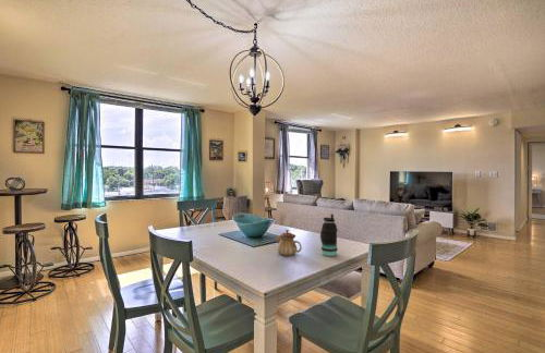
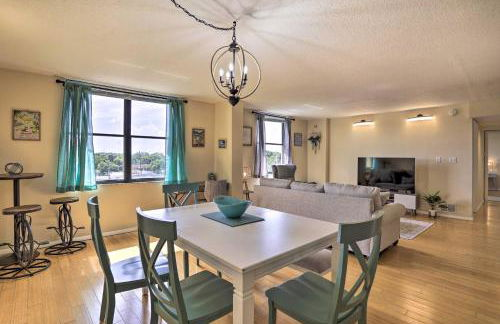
- teapot [275,229,303,257]
- bottle [319,214,339,257]
